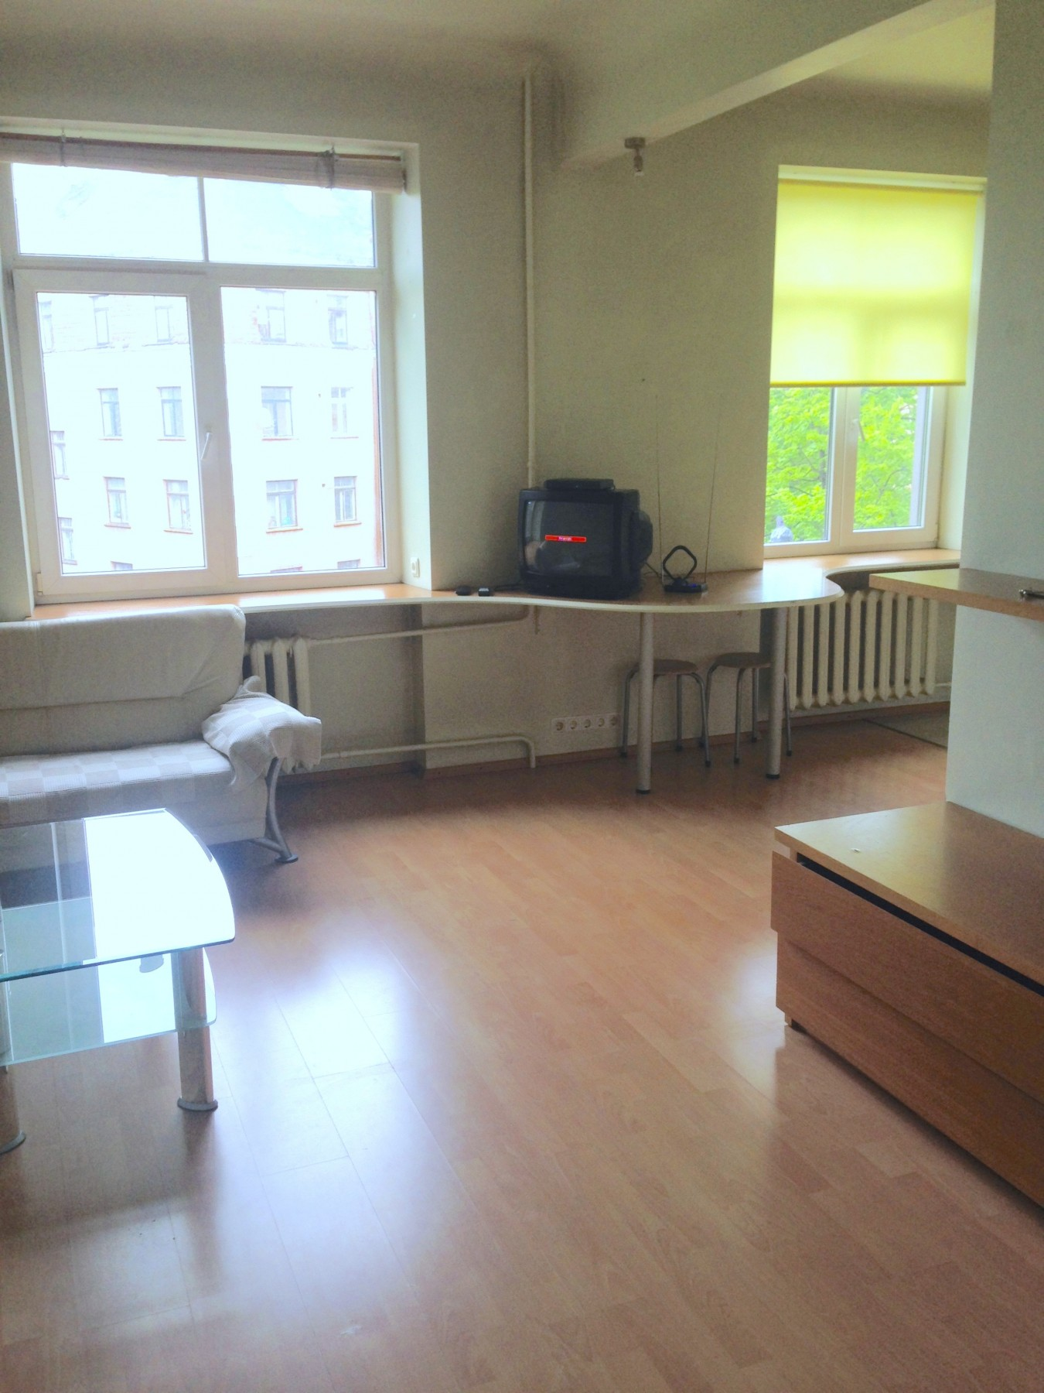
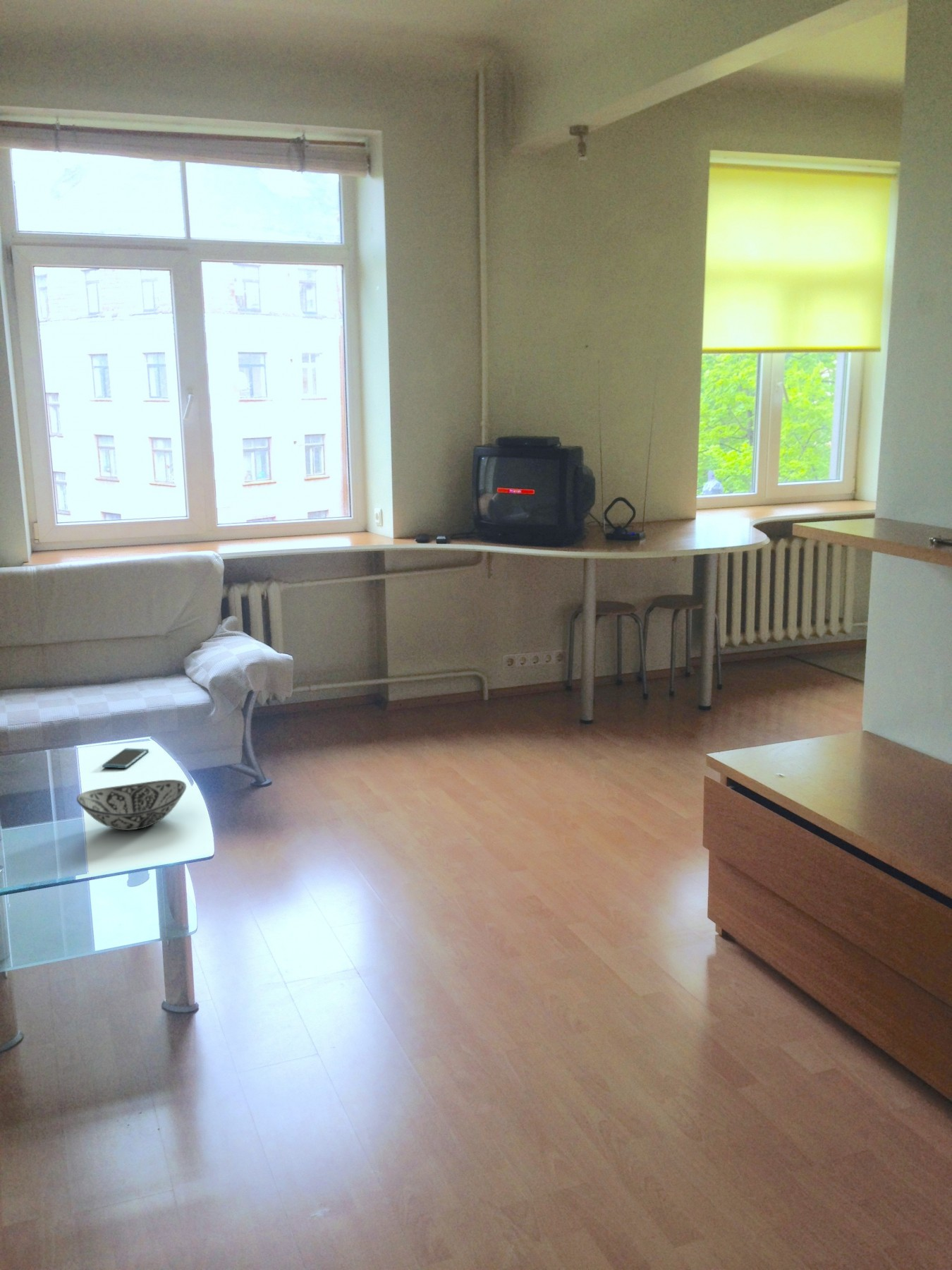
+ decorative bowl [76,779,187,831]
+ smartphone [102,747,149,769]
